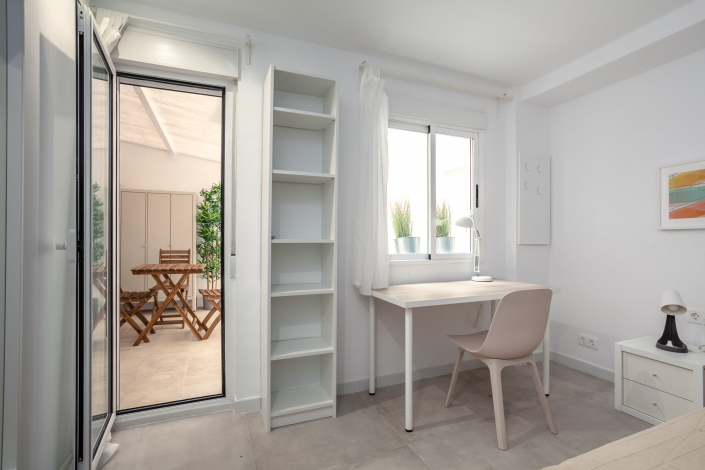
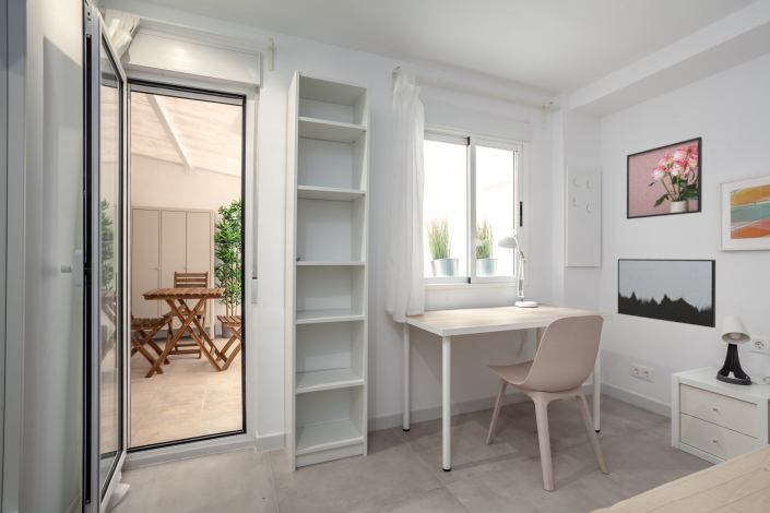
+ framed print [626,135,703,220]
+ wall art [617,258,716,329]
